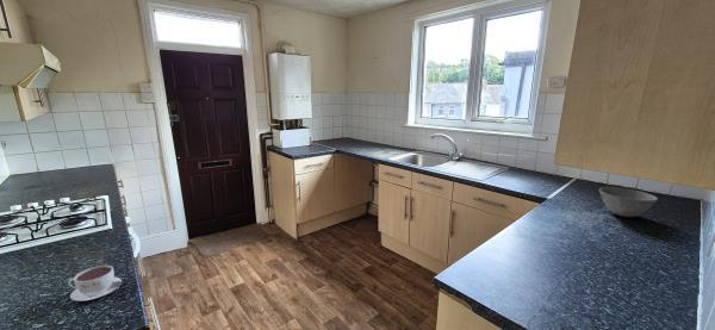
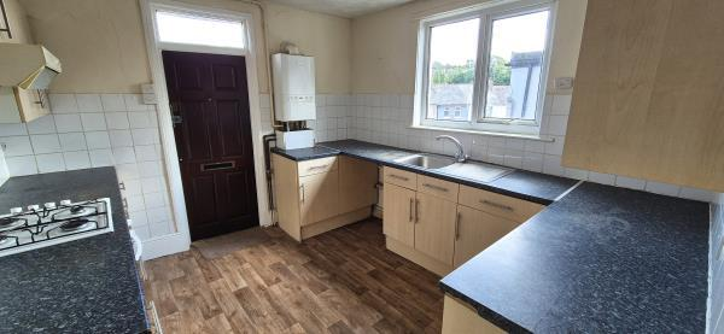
- coffee cup [67,264,123,303]
- bowl [598,186,659,218]
